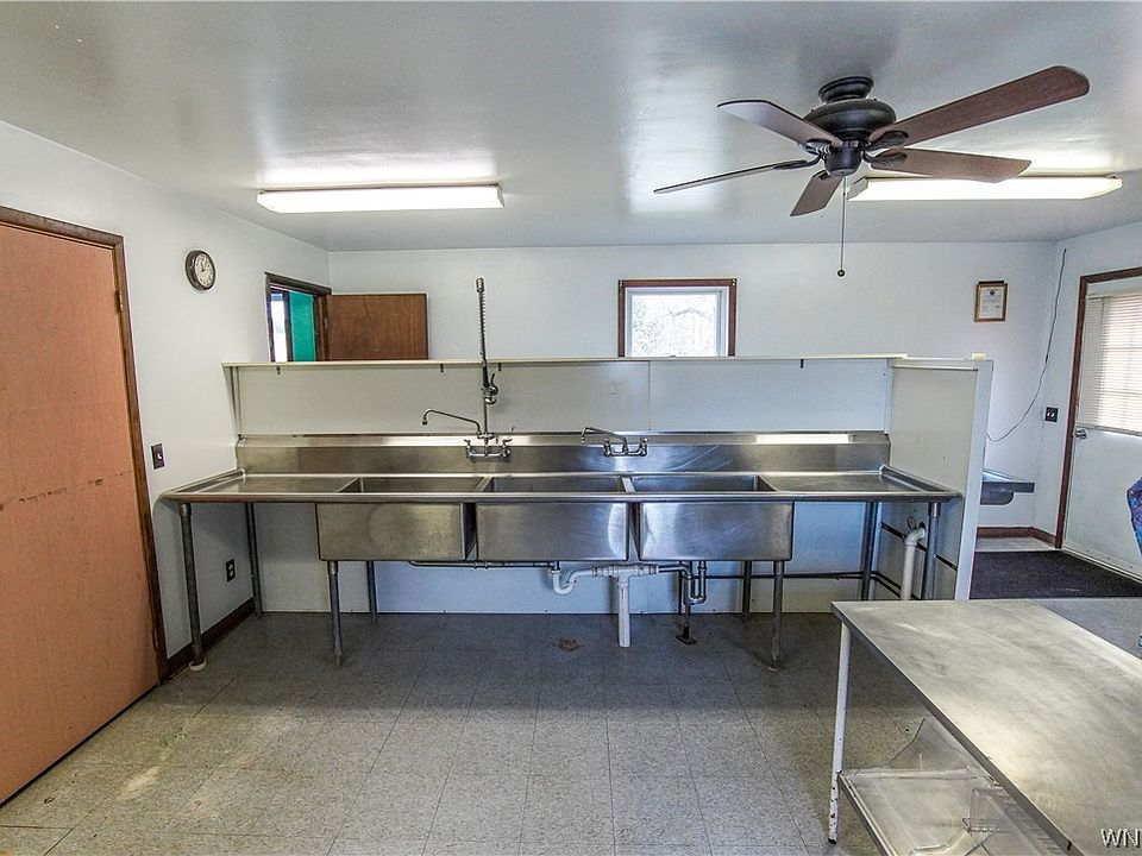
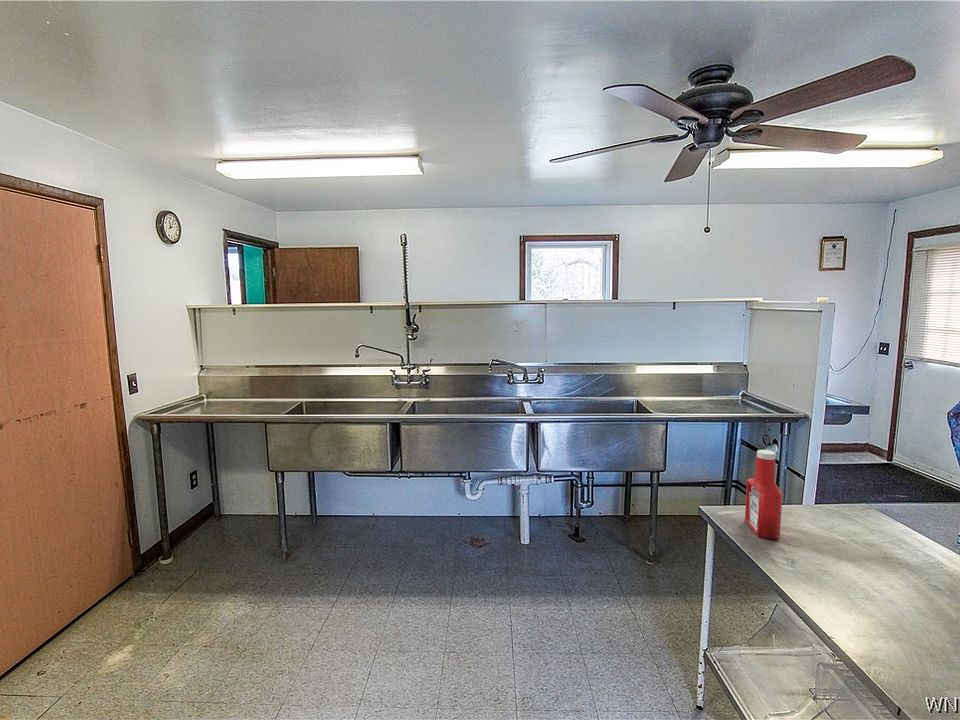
+ soap bottle [744,449,783,540]
